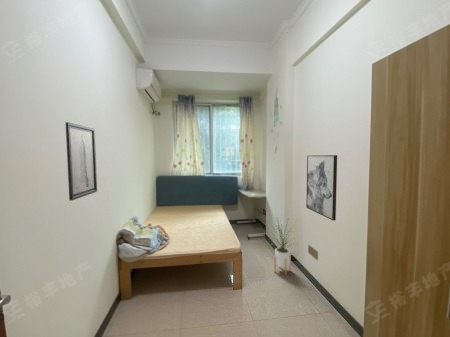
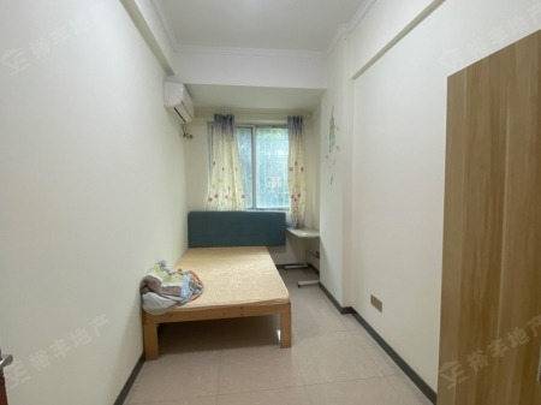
- wall art [65,121,98,202]
- wall art [305,154,338,222]
- house plant [267,214,299,277]
